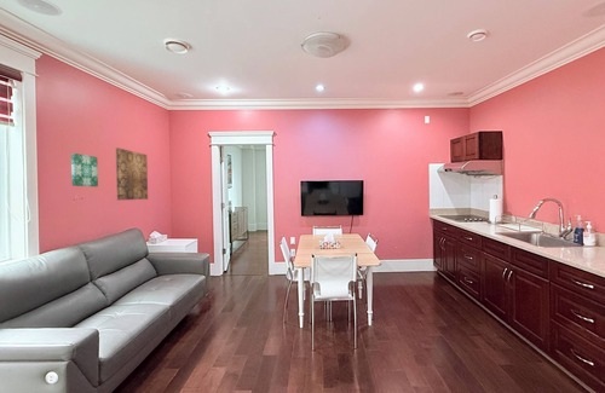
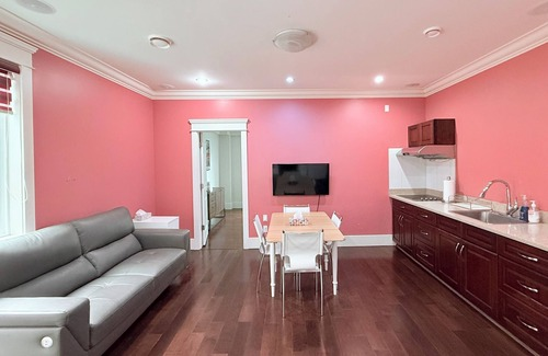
- wall art [115,146,149,201]
- wall art [70,152,99,187]
